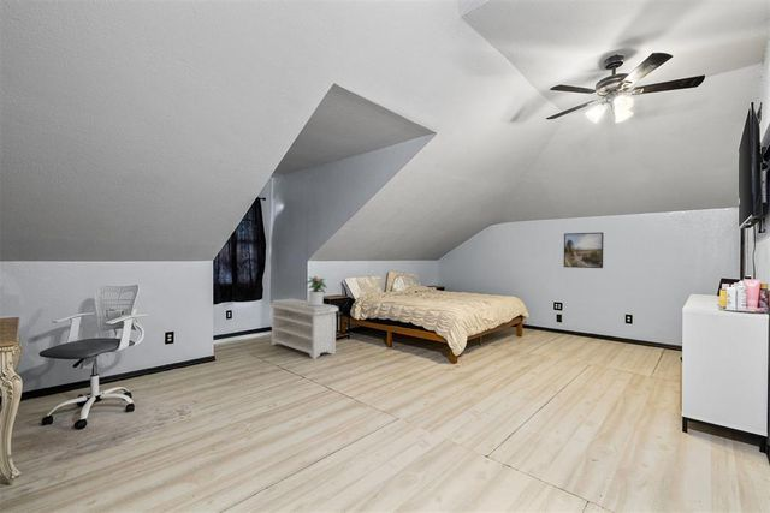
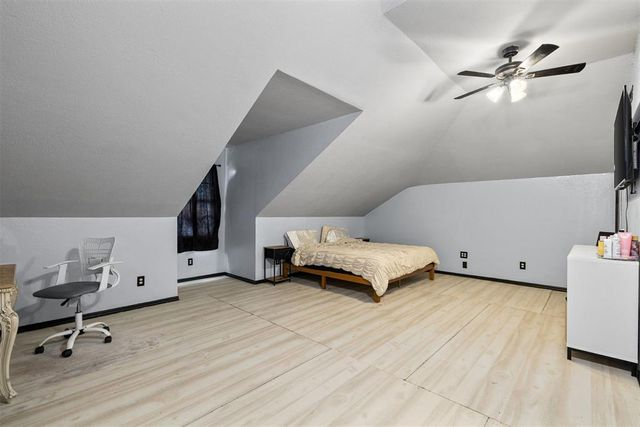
- potted plant [303,275,328,306]
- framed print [563,232,604,269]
- bench [268,298,339,360]
